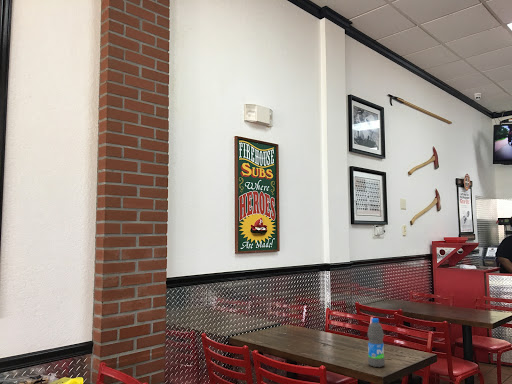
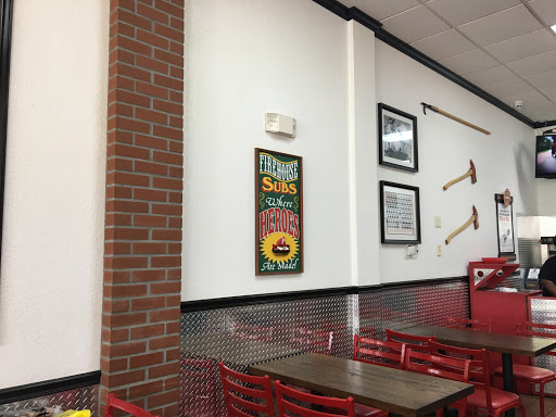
- water bottle [366,317,386,368]
